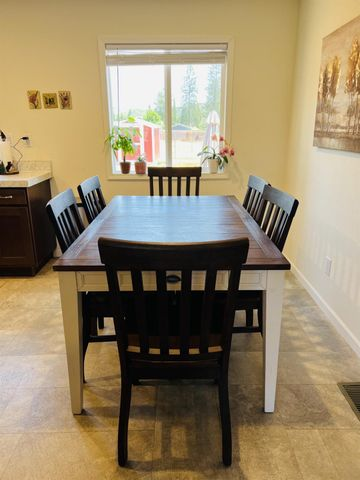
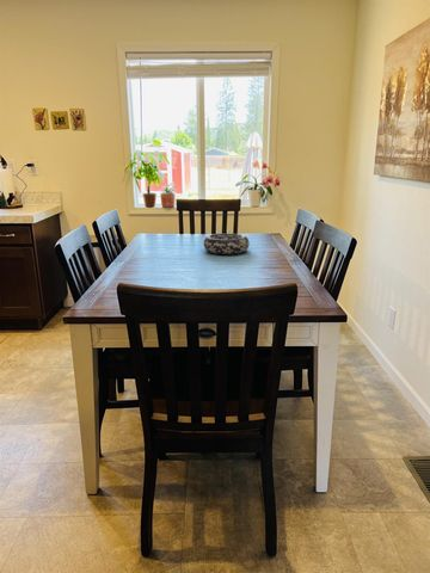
+ decorative bowl [203,233,251,255]
